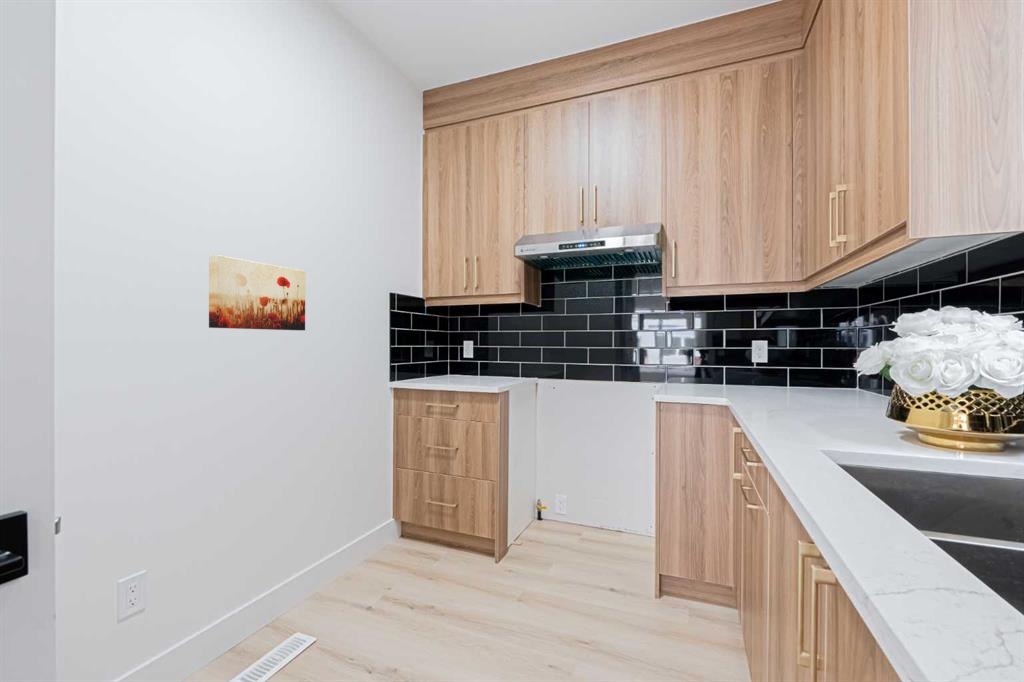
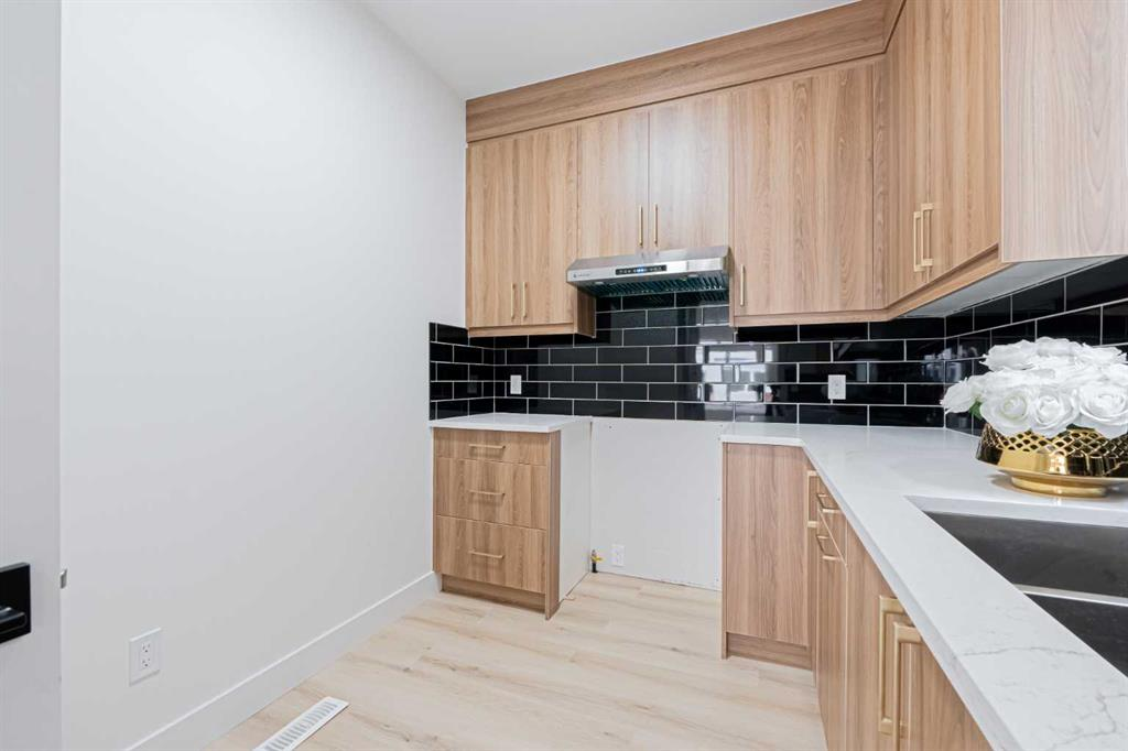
- wall art [208,254,306,331]
